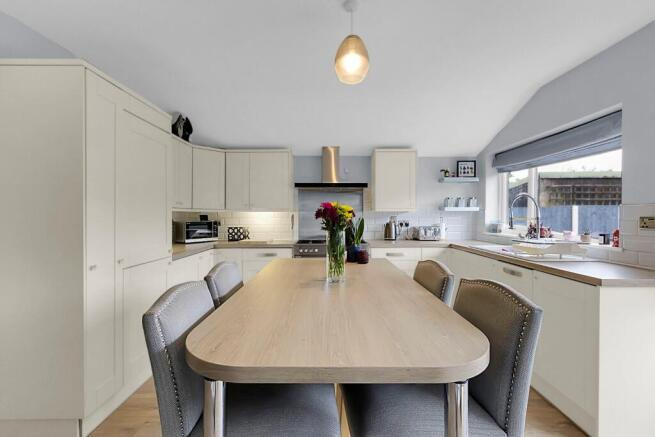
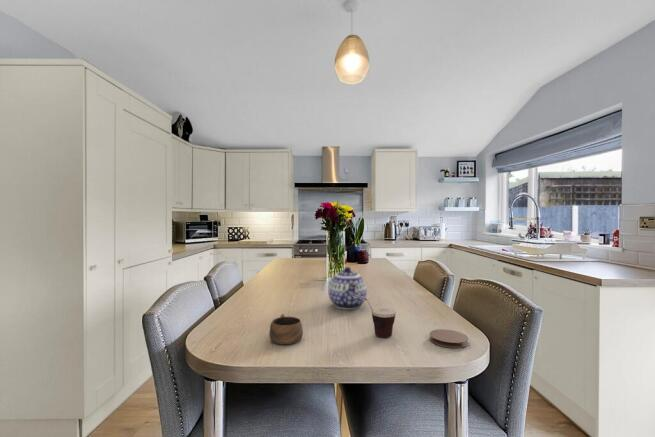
+ cup [352,295,397,338]
+ cup [268,313,304,346]
+ coaster [429,328,469,349]
+ teapot [328,266,368,311]
